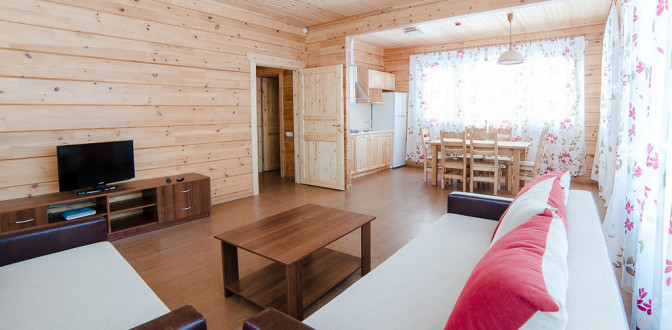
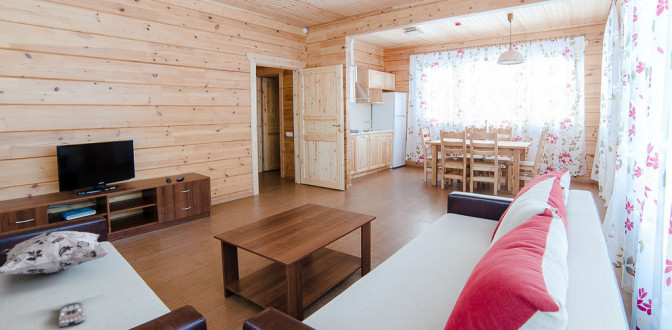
+ decorative pillow [0,230,111,277]
+ remote control [57,302,86,329]
